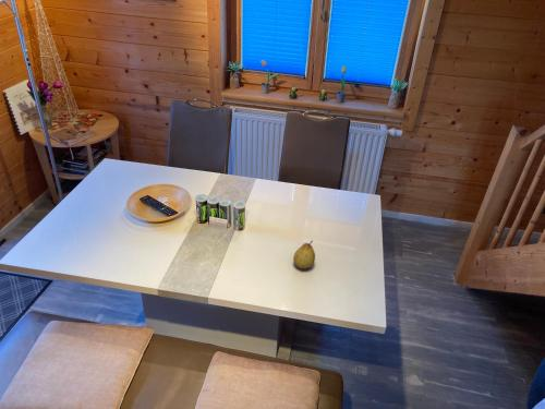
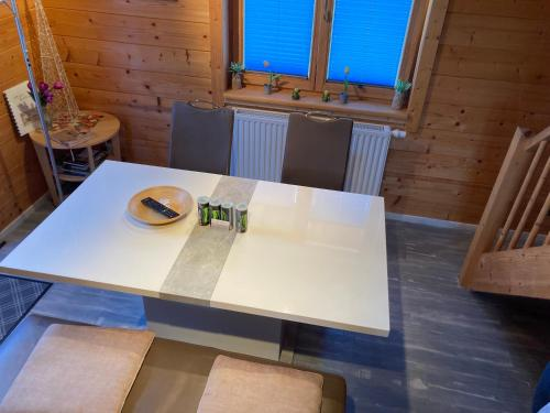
- fruit [292,239,316,269]
